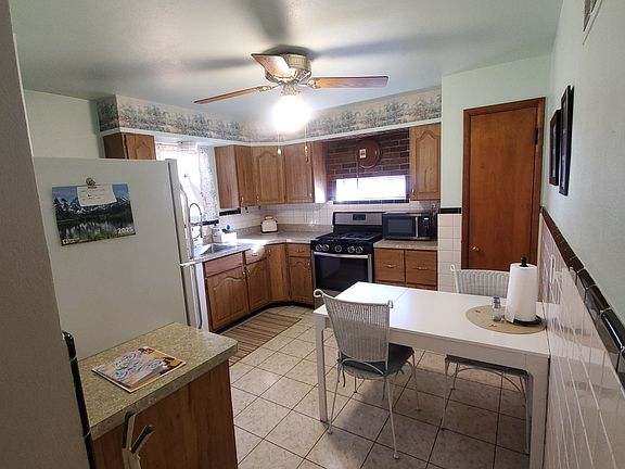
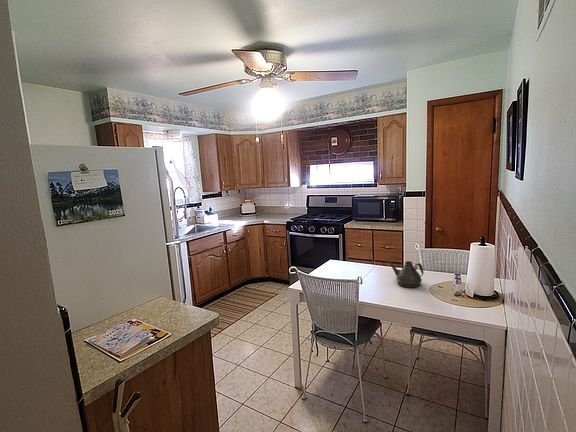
+ teapot [385,259,425,289]
